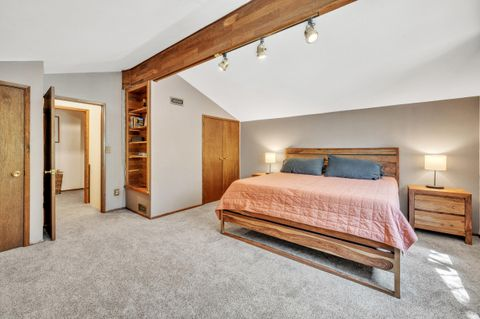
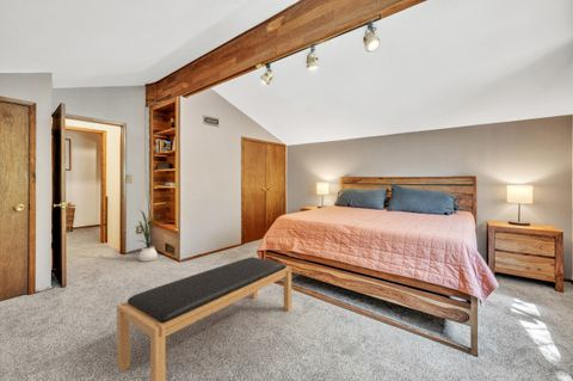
+ bench [116,256,292,381]
+ house plant [135,209,161,263]
